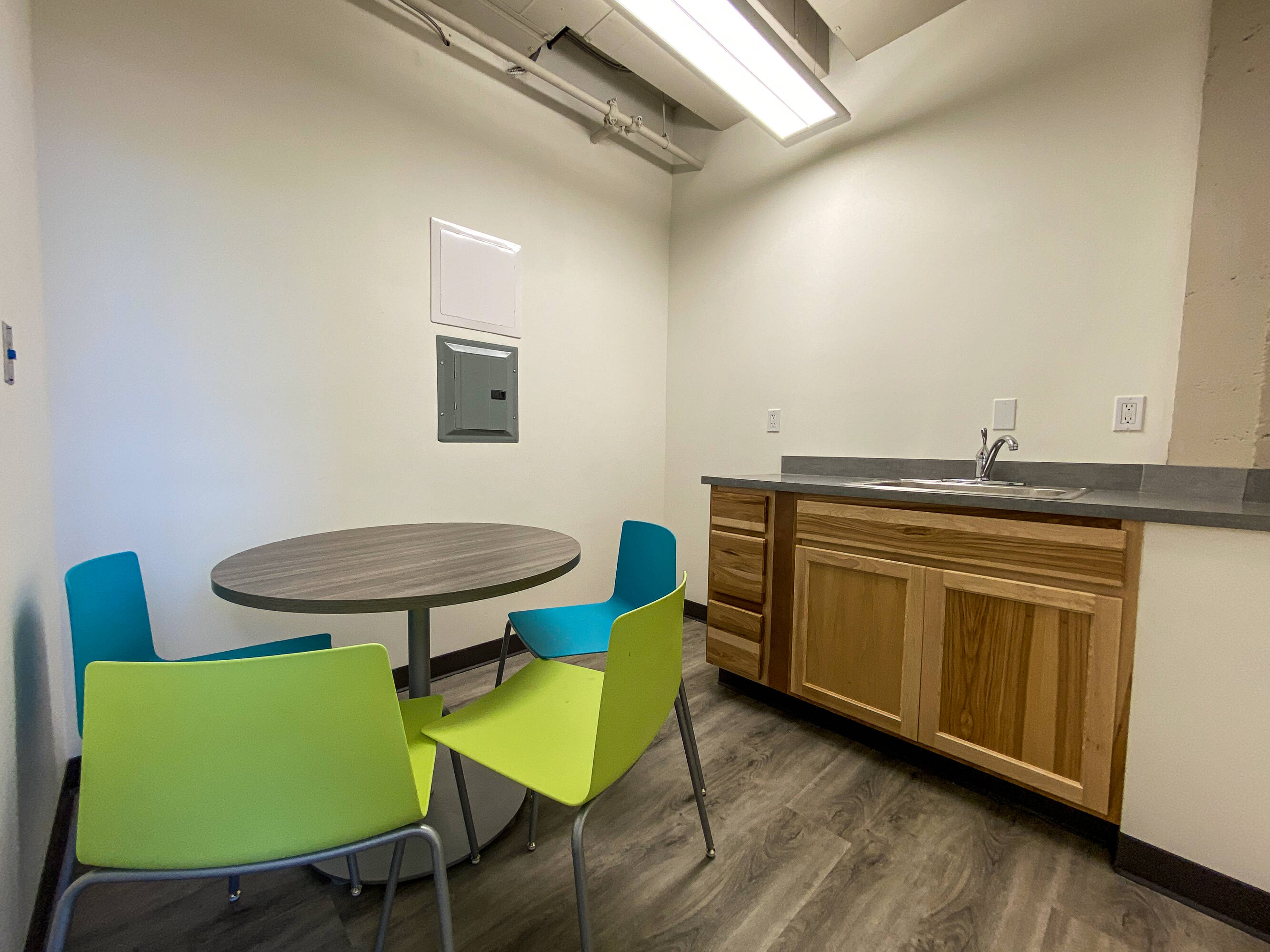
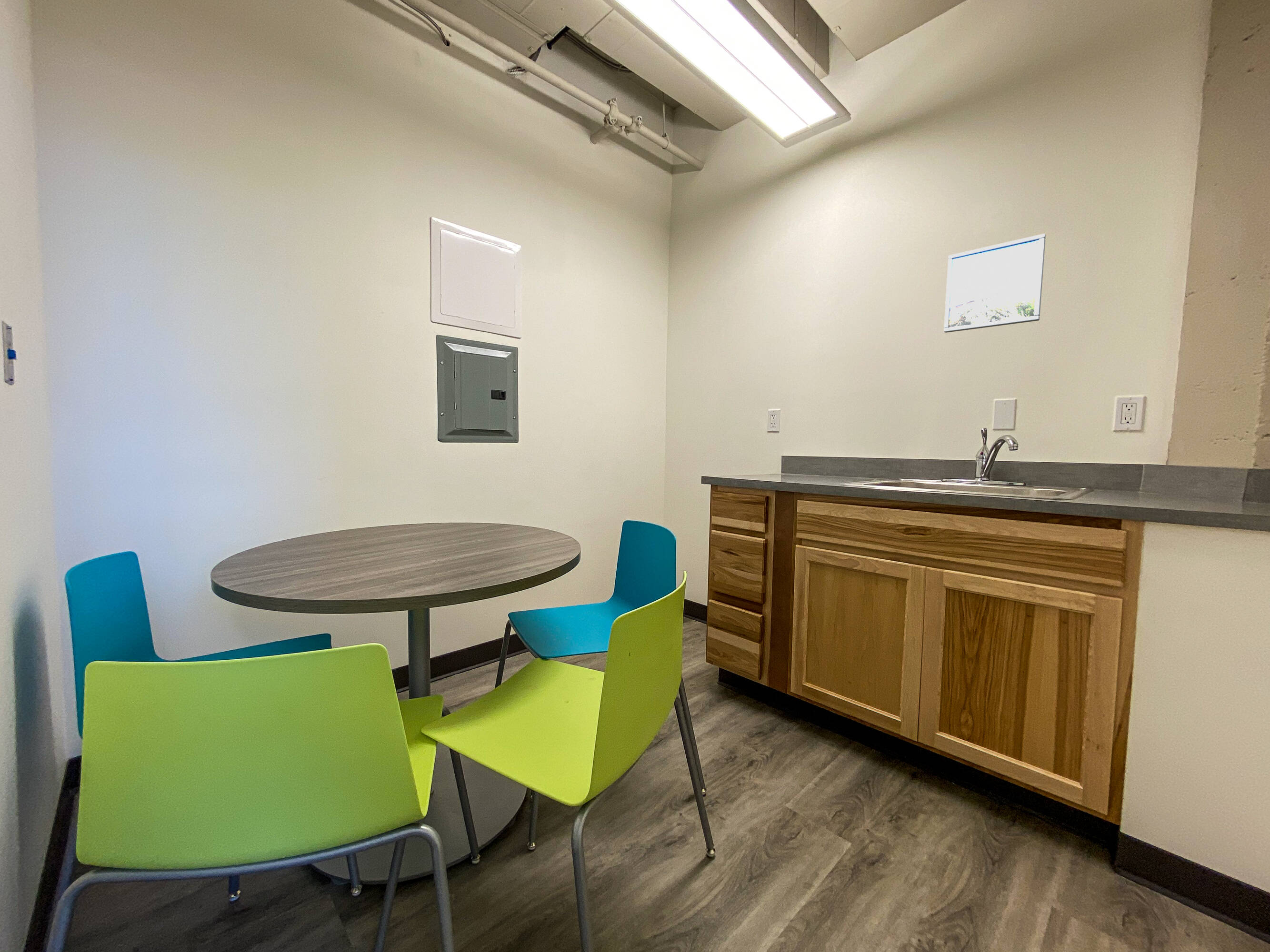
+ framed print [943,233,1046,333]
